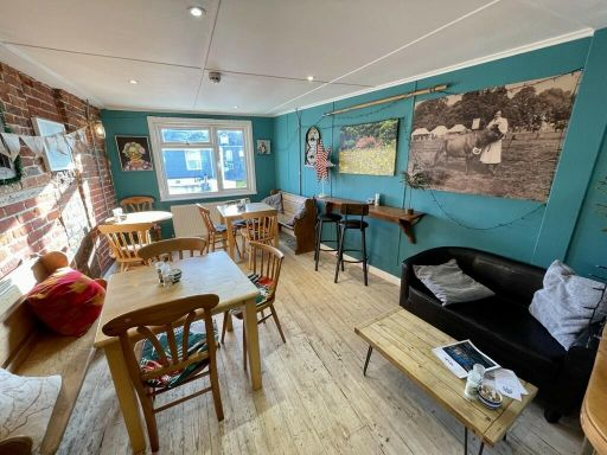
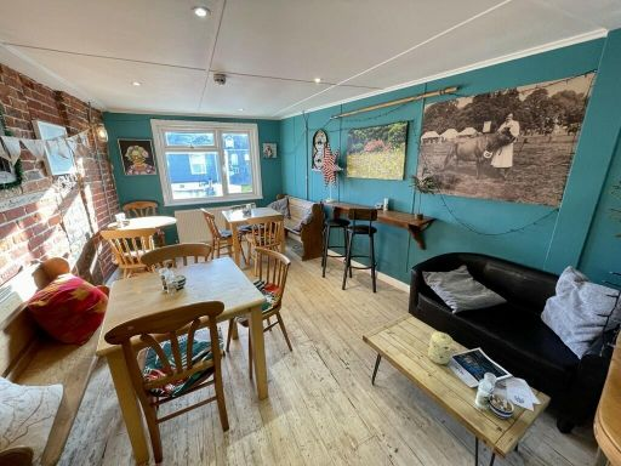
+ mug [427,330,455,365]
